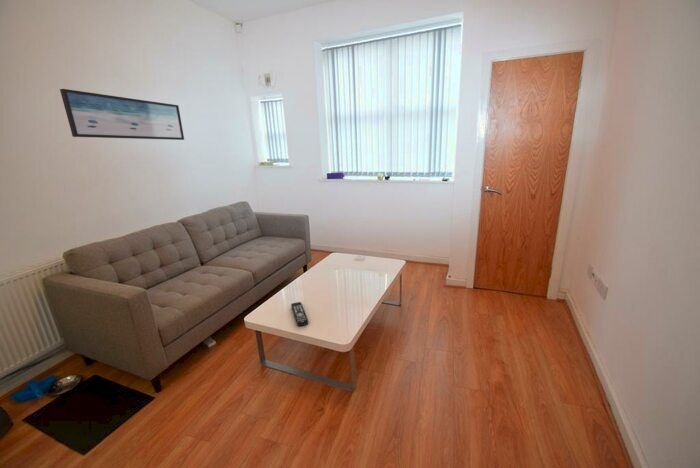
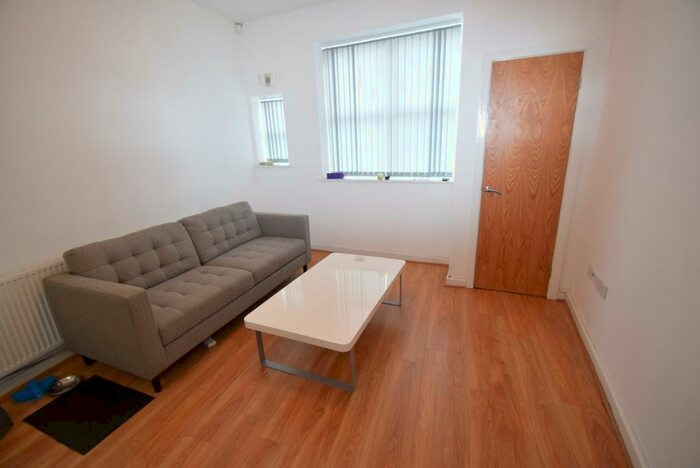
- wall art [59,88,185,141]
- remote control [290,301,309,327]
